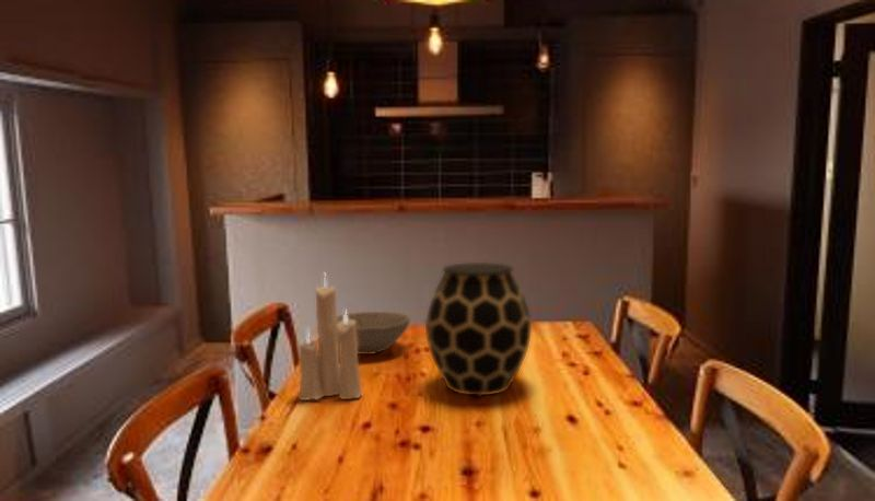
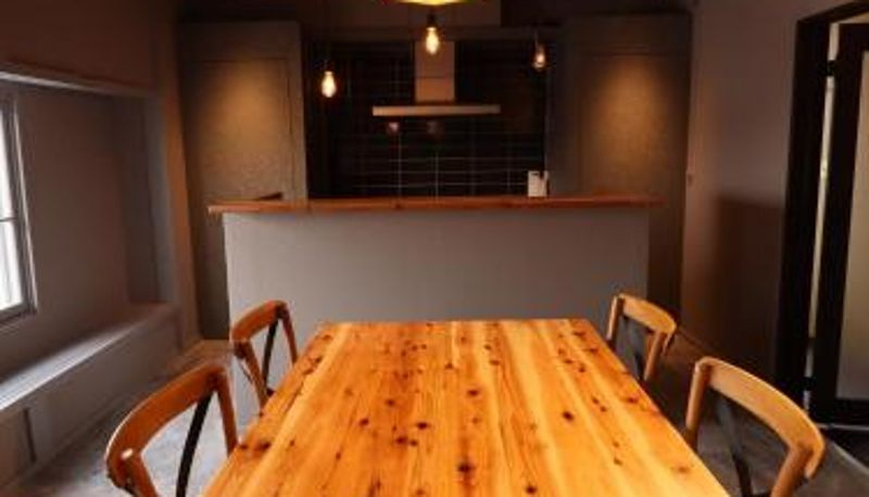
- vase [424,261,533,396]
- bowl [337,311,411,356]
- candle [298,272,363,401]
